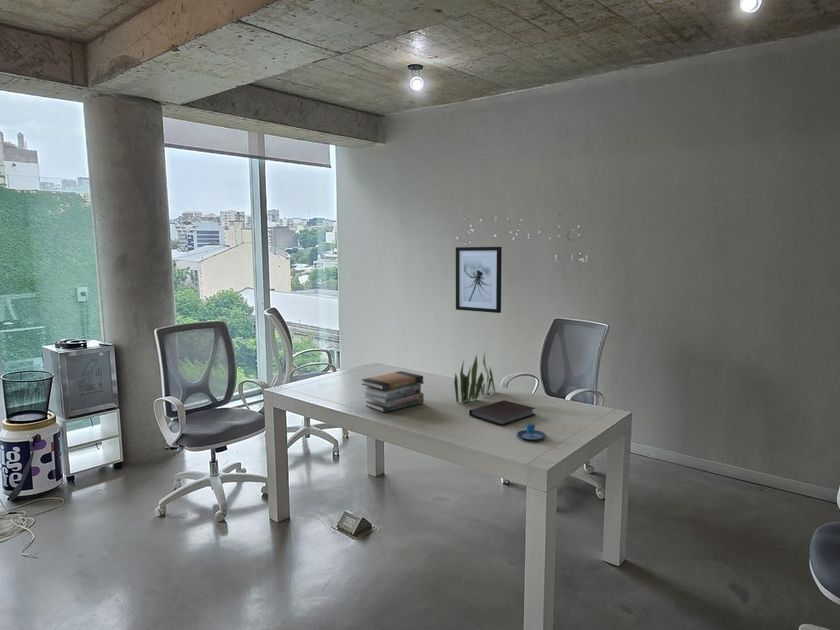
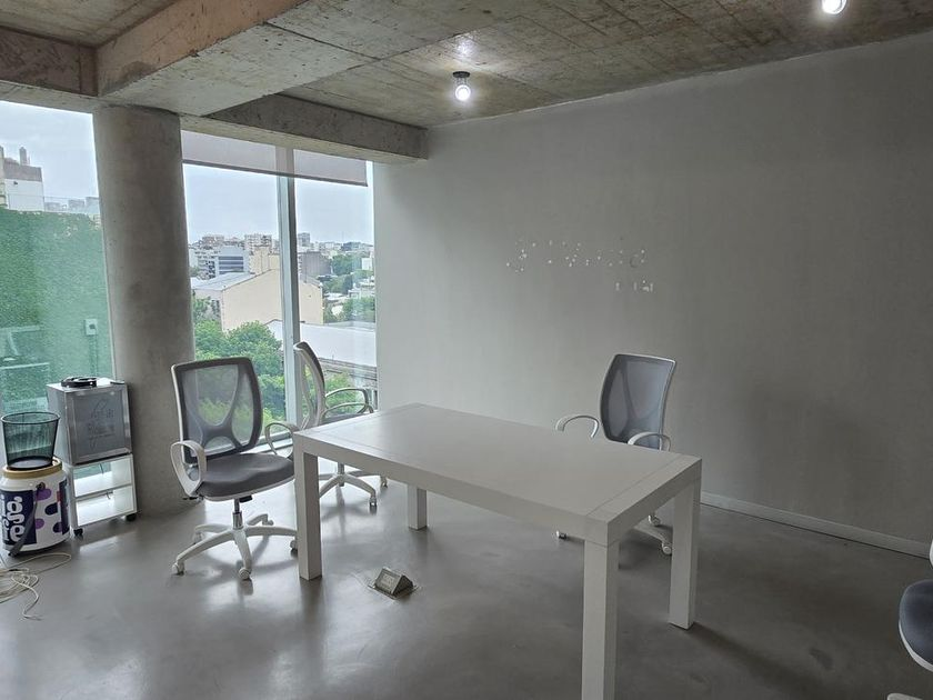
- book stack [361,370,425,413]
- mug [516,423,547,441]
- notebook [468,399,537,426]
- plant [453,349,496,404]
- wall art [455,246,503,314]
